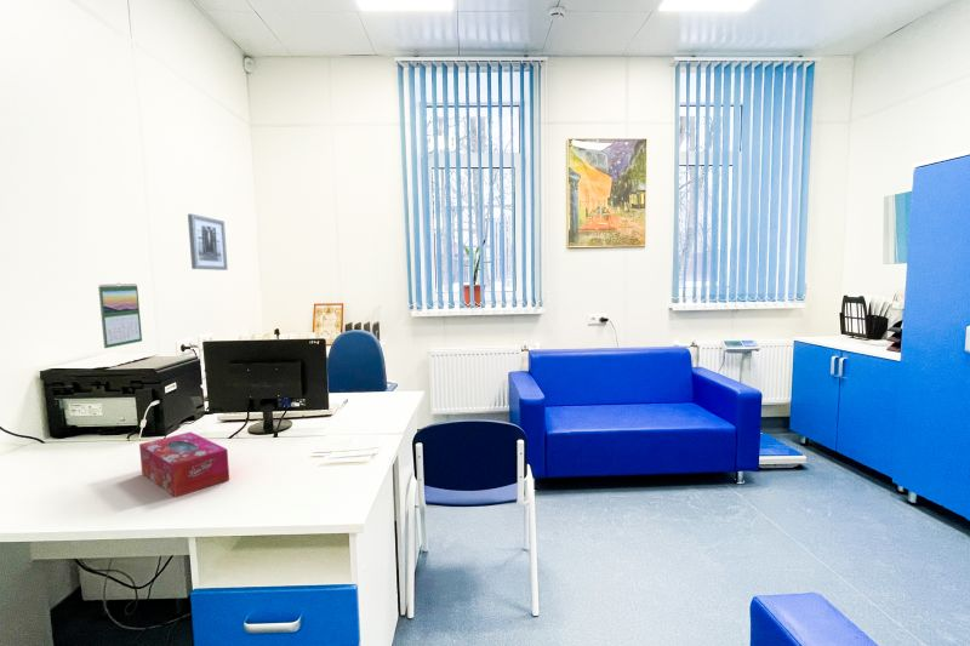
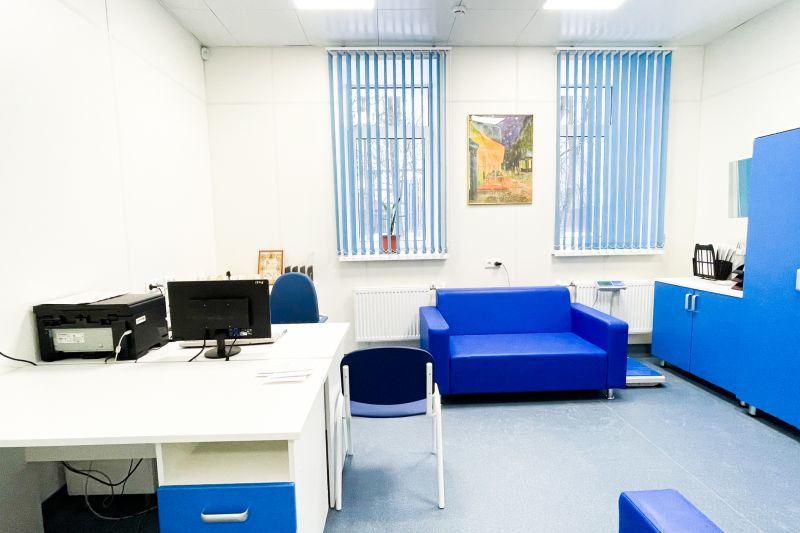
- wall art [187,213,229,271]
- calendar [97,282,143,349]
- tissue box [138,430,230,499]
